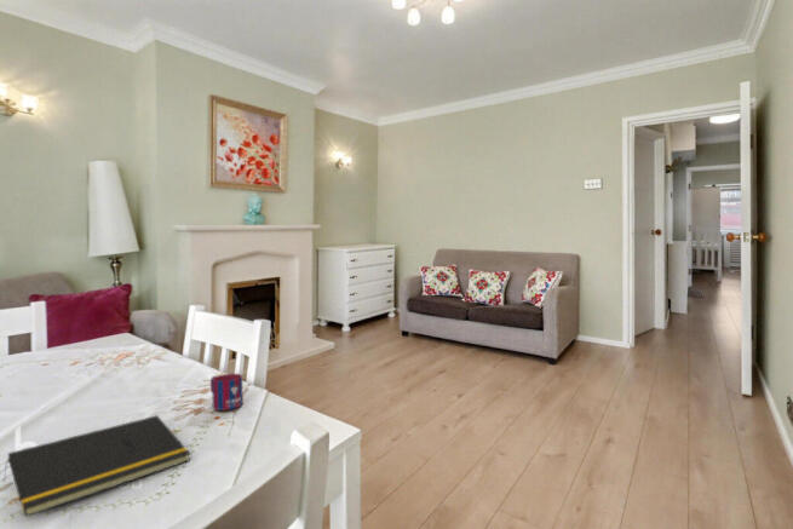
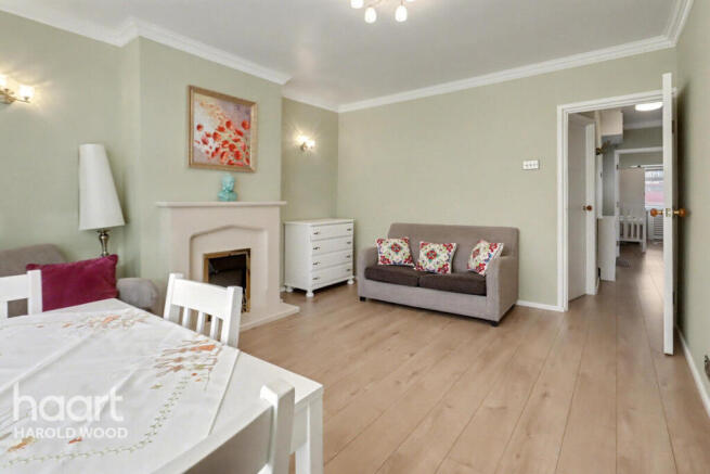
- mug [209,373,243,412]
- notepad [2,414,191,518]
